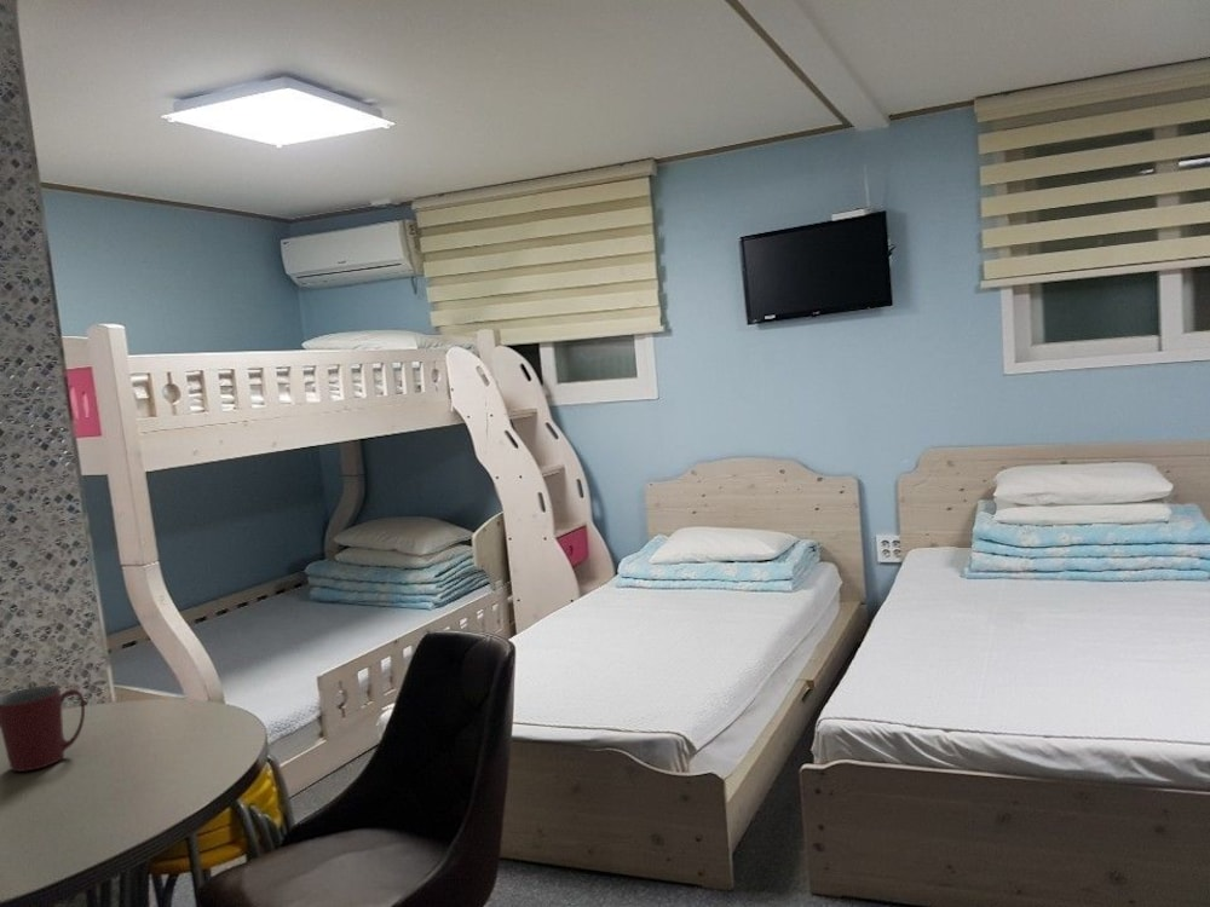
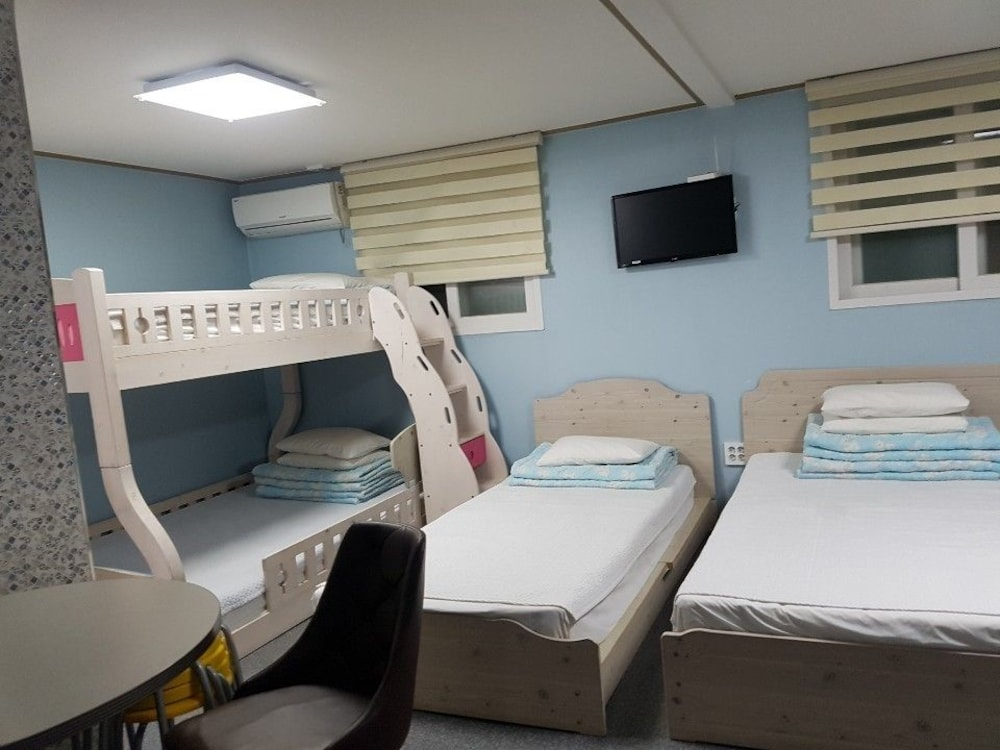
- mug [0,684,86,773]
